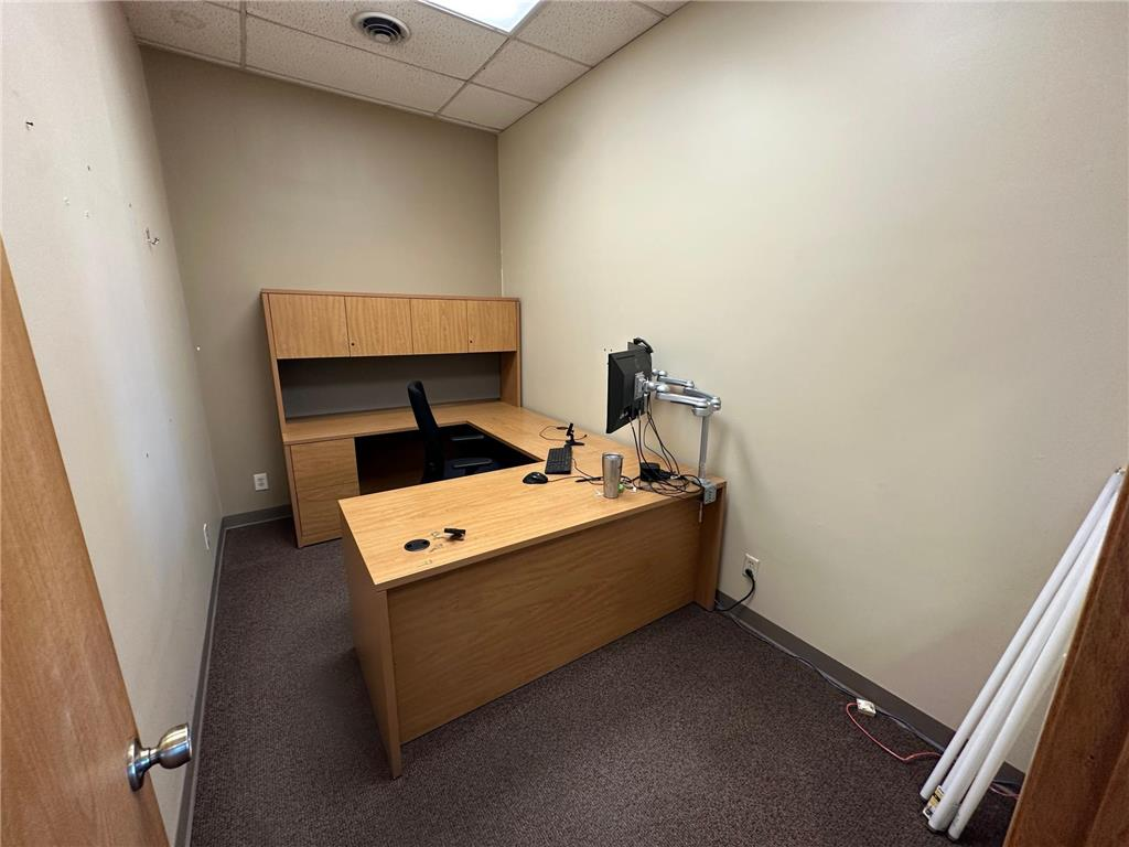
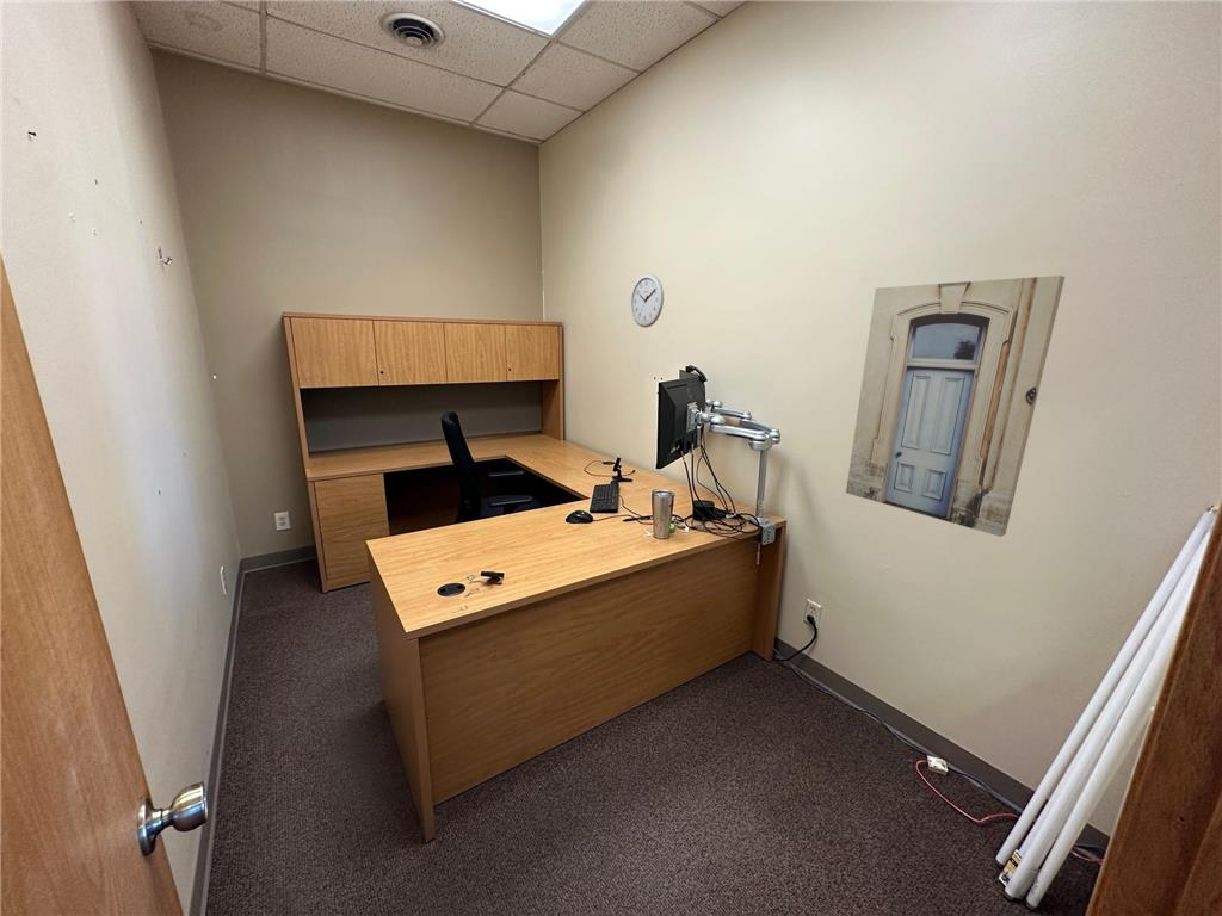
+ wall clock [630,272,665,329]
+ wall art [845,274,1066,538]
